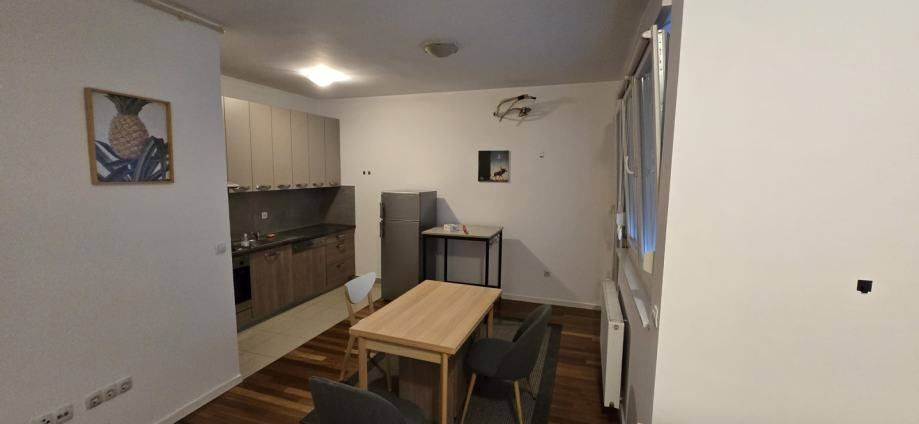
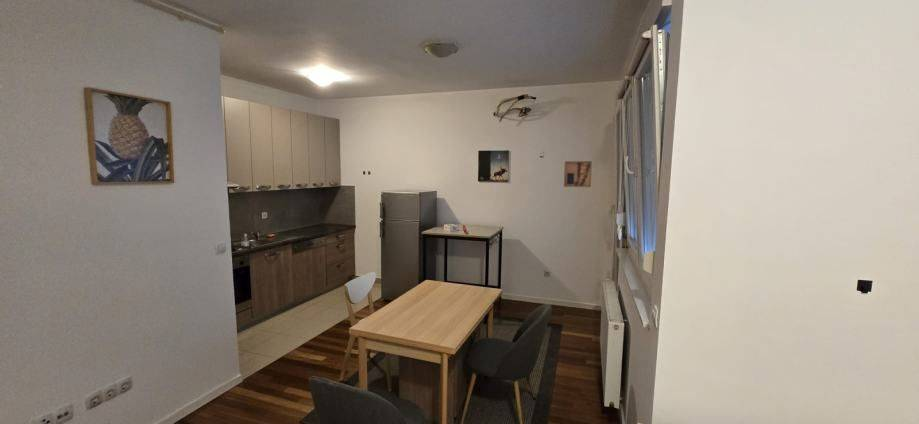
+ wall art [563,160,593,188]
